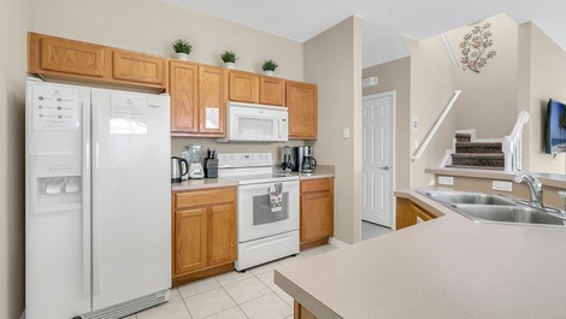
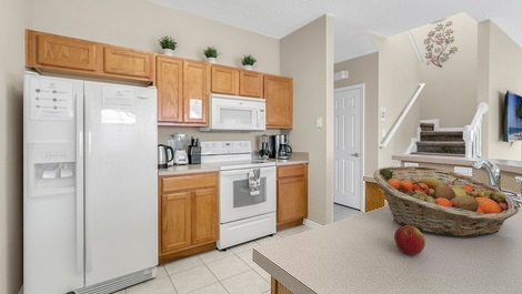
+ fruit basket [372,165,520,239]
+ apple [393,225,426,256]
